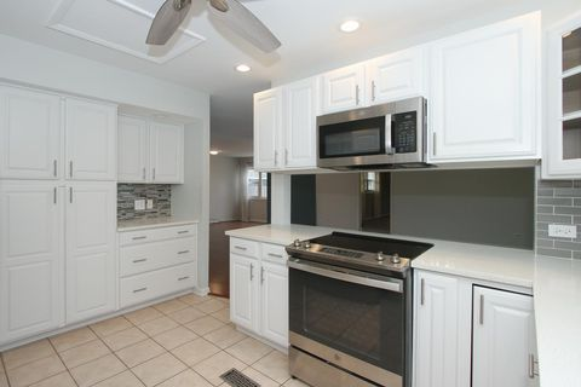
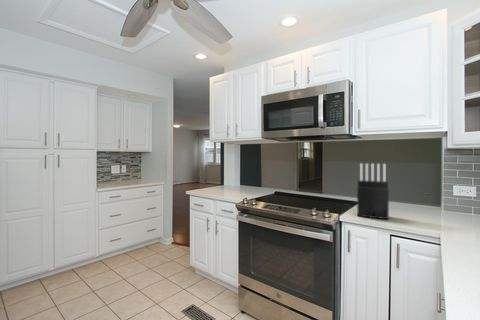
+ knife block [356,163,390,220]
